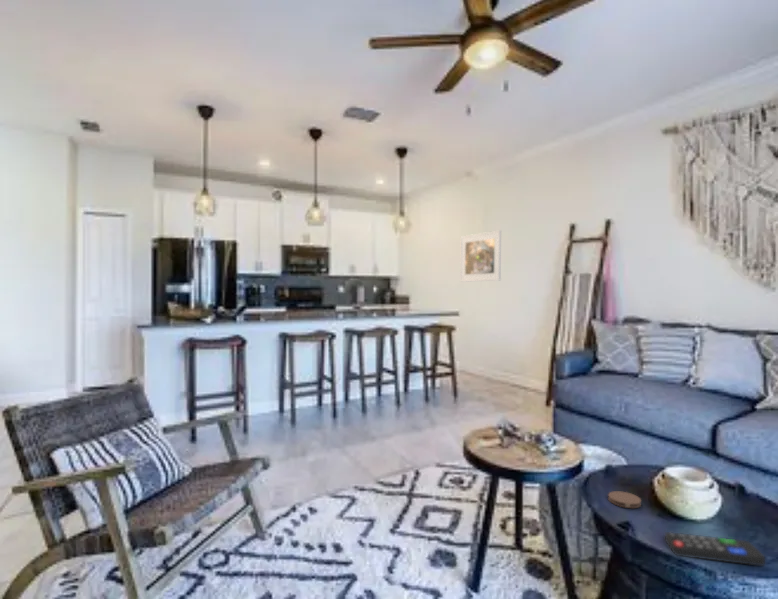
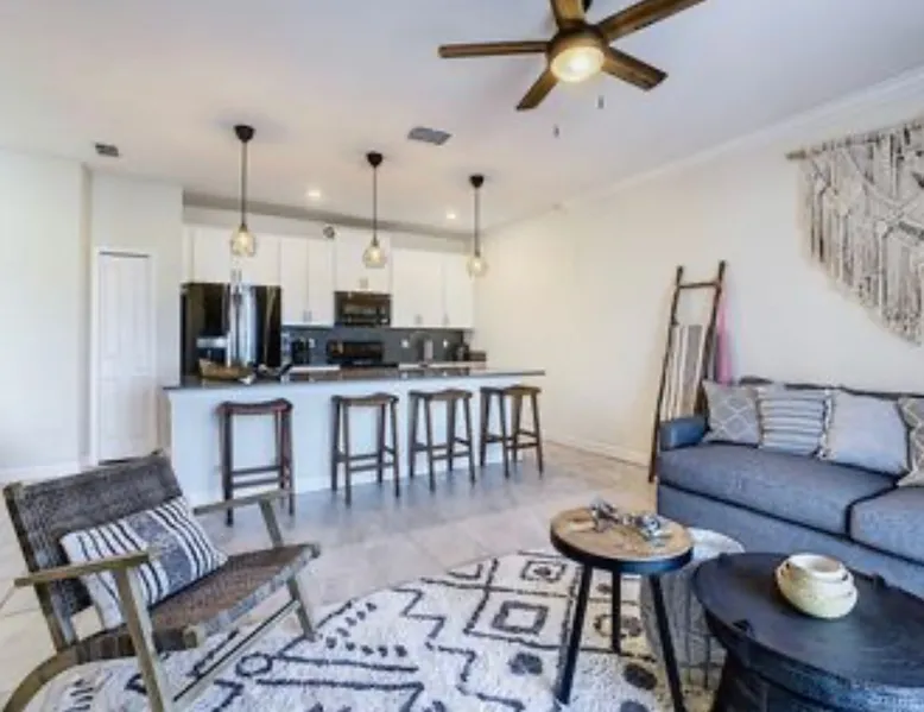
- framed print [459,229,502,283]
- coaster [607,490,642,509]
- remote control [664,531,766,567]
